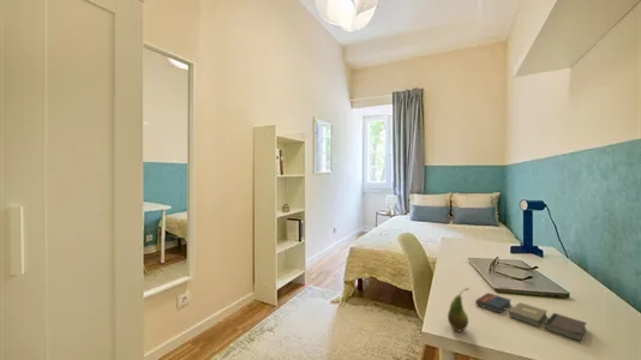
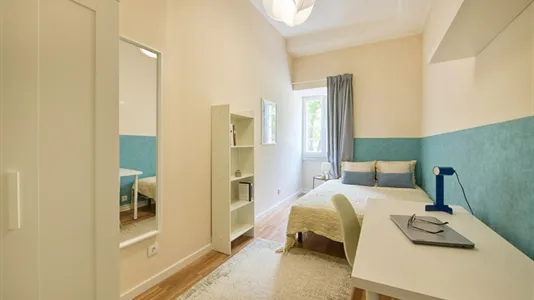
- fruit [447,287,471,332]
- book set [474,292,587,342]
